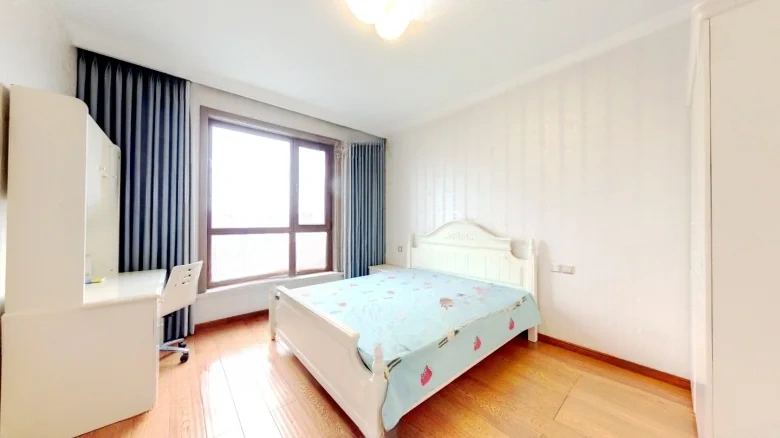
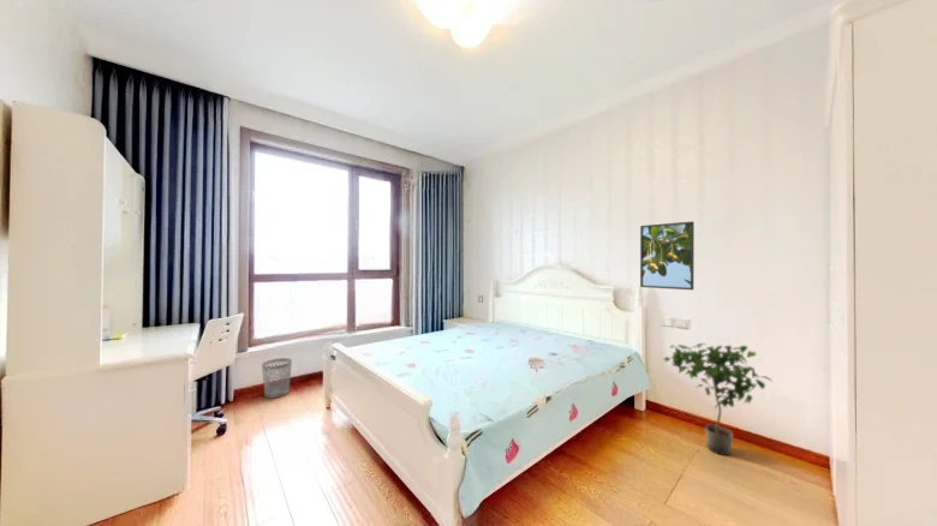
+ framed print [639,220,696,291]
+ potted plant [662,342,774,456]
+ wastebasket [261,357,293,399]
